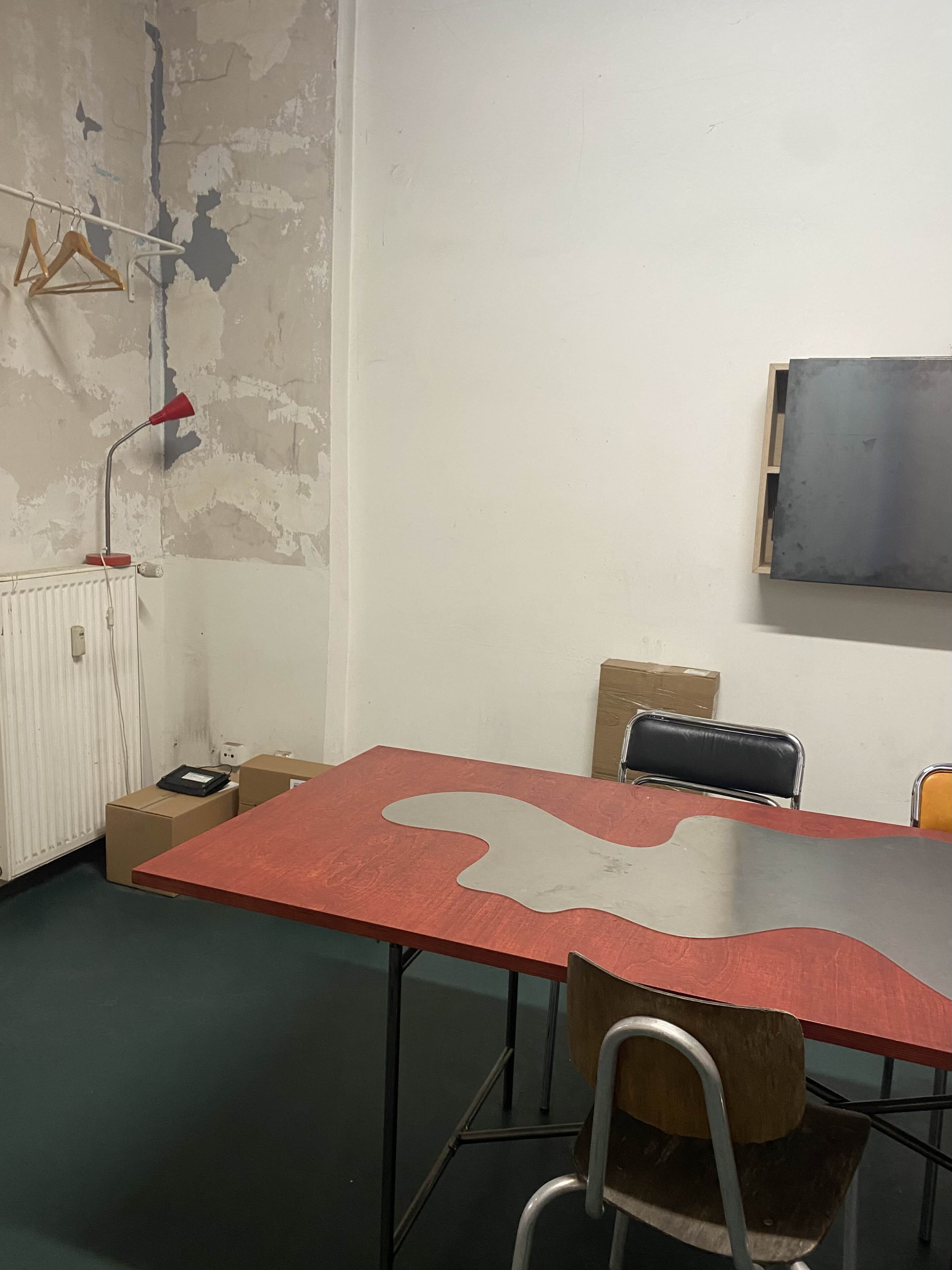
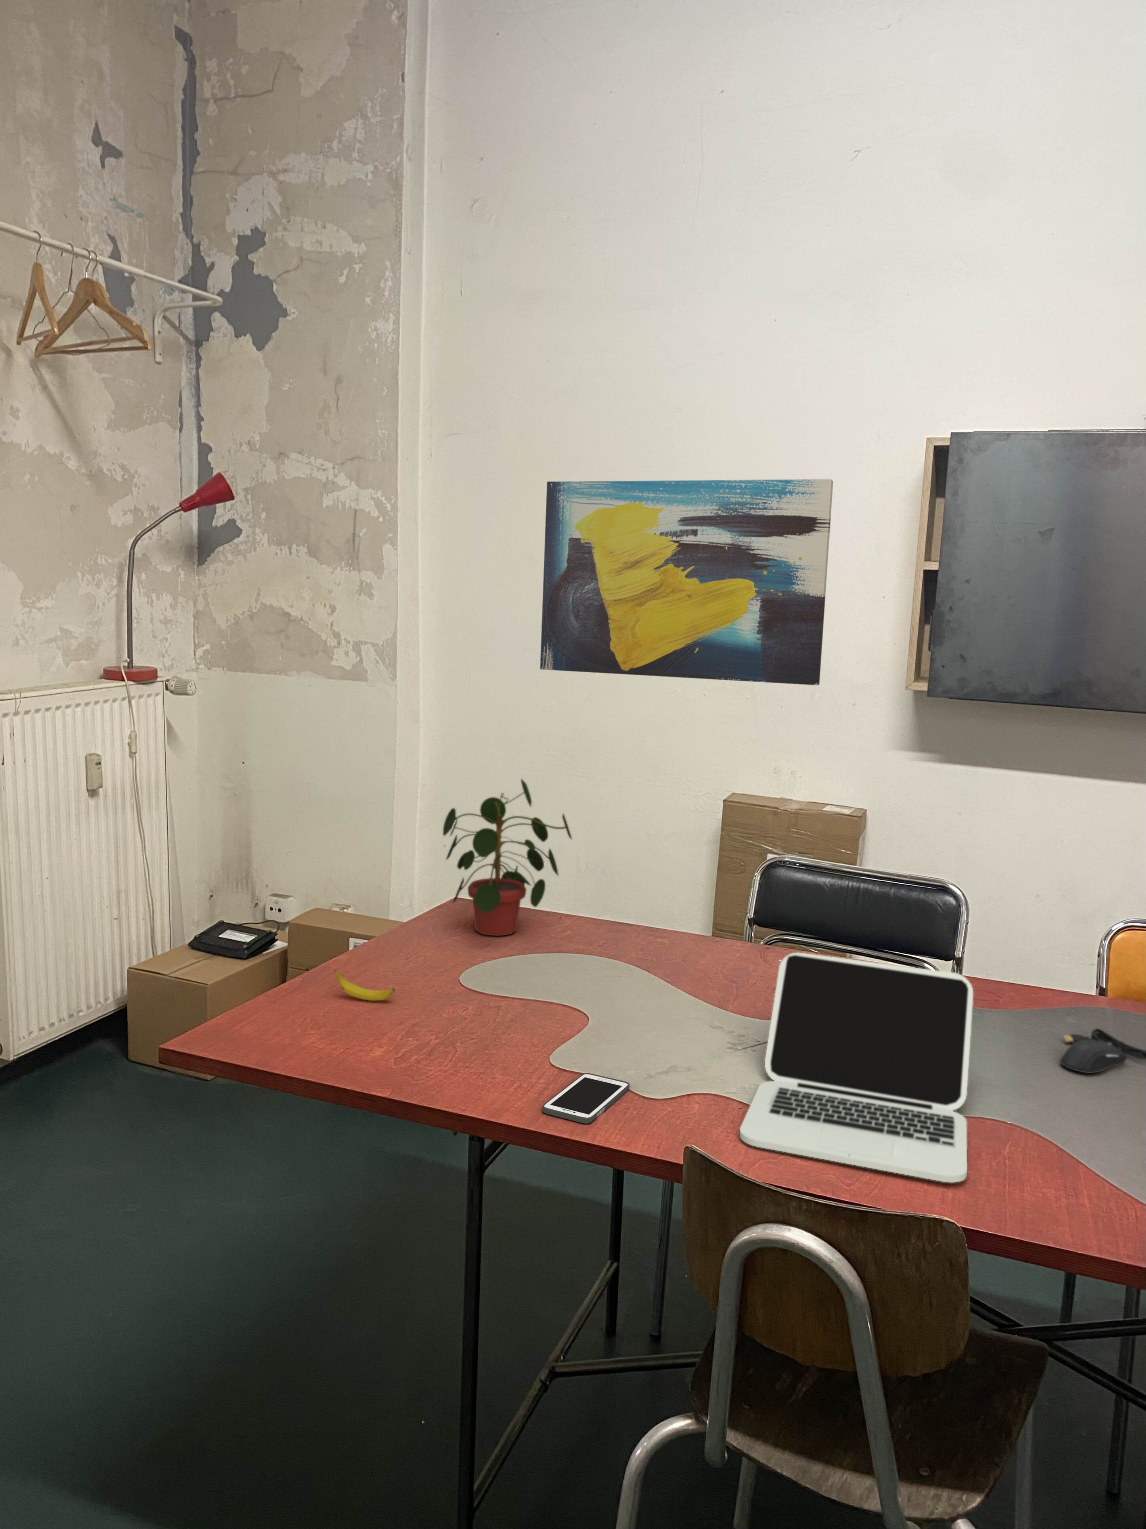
+ cell phone [542,1073,630,1124]
+ laptop [739,952,974,1183]
+ banana [333,969,395,1002]
+ wall art [539,479,834,686]
+ computer mouse [1061,1028,1146,1074]
+ potted plant [442,779,573,937]
